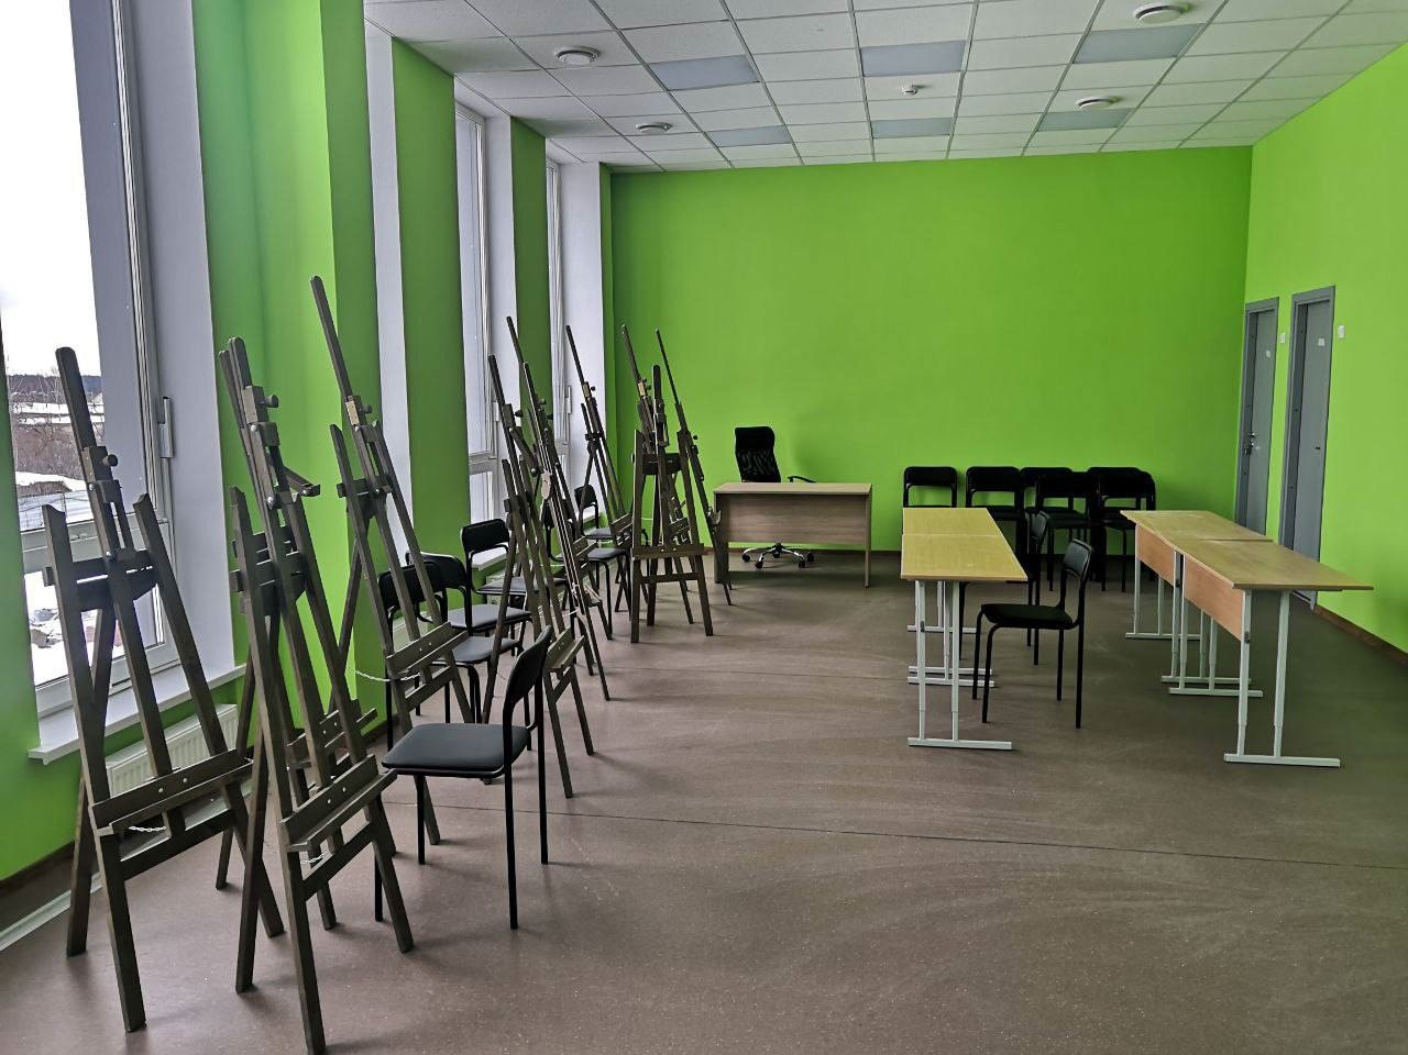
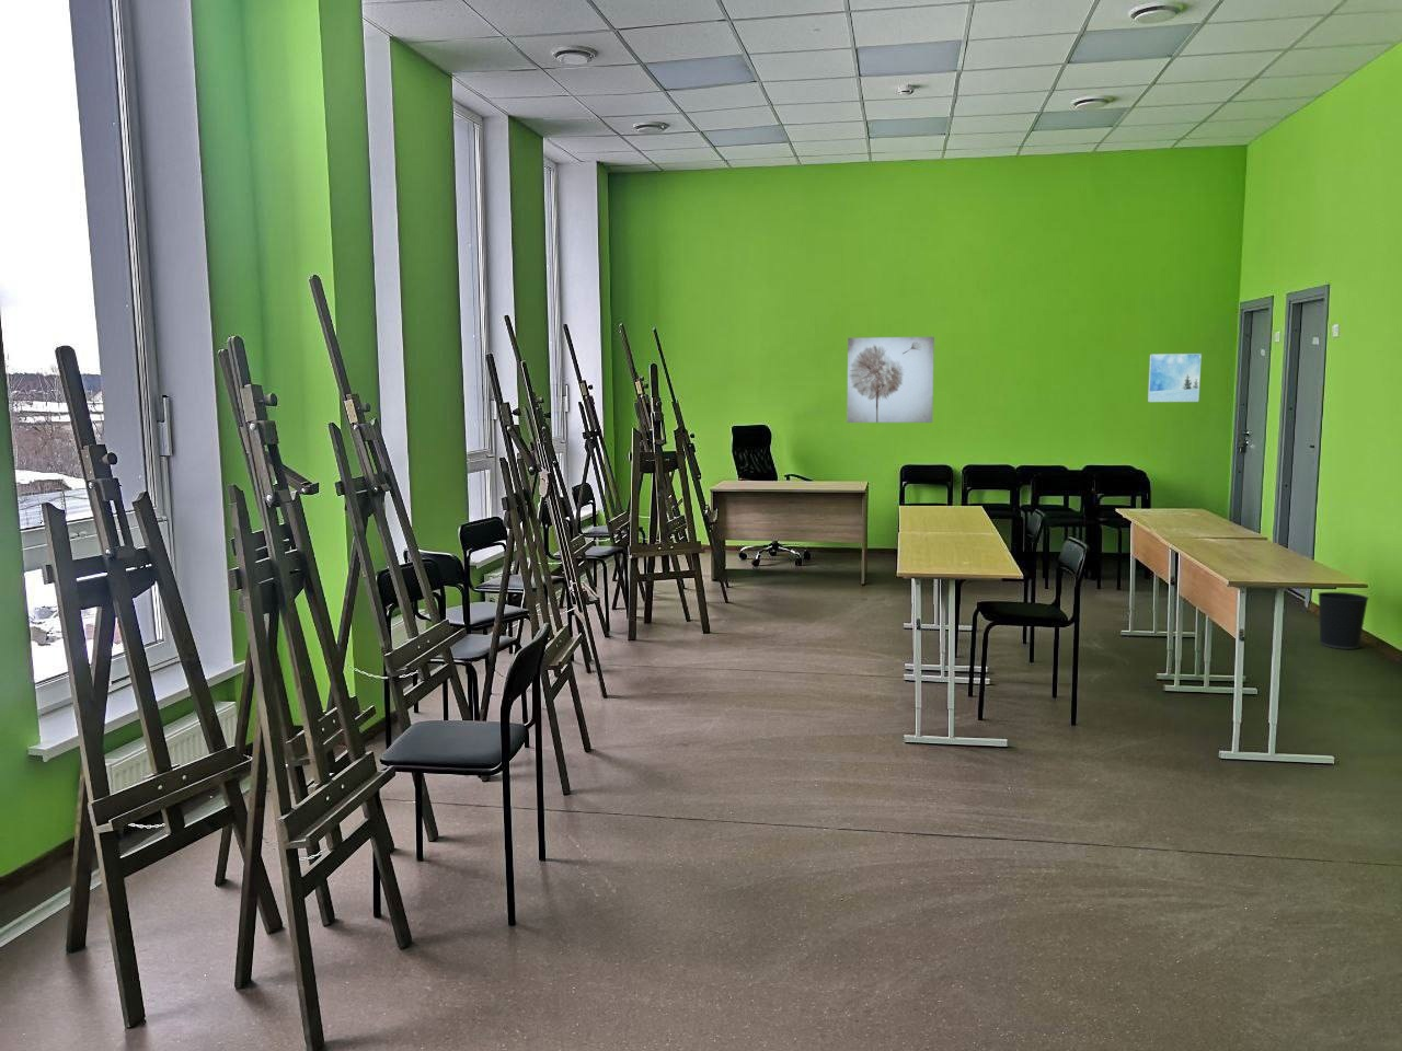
+ wall art [846,336,935,424]
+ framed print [1147,352,1202,403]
+ wastebasket [1317,591,1370,650]
